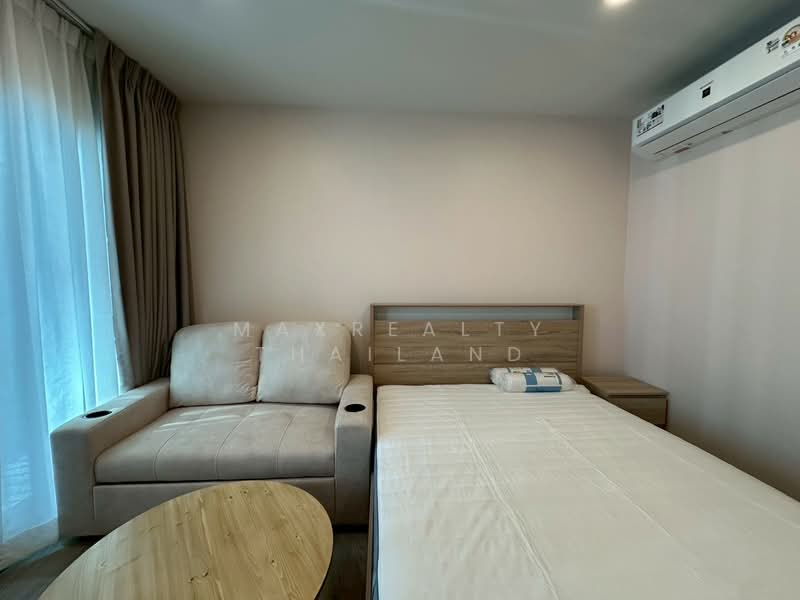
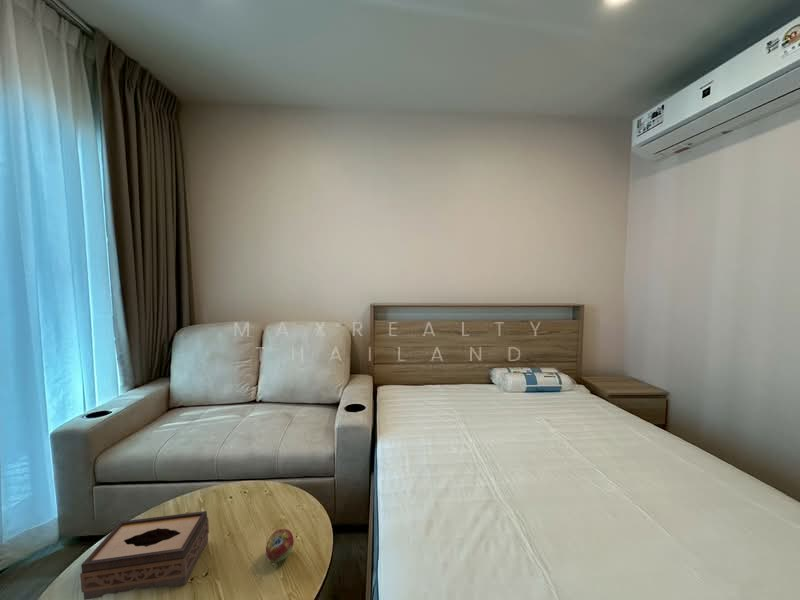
+ fruit [265,528,295,563]
+ tissue box [79,510,210,600]
